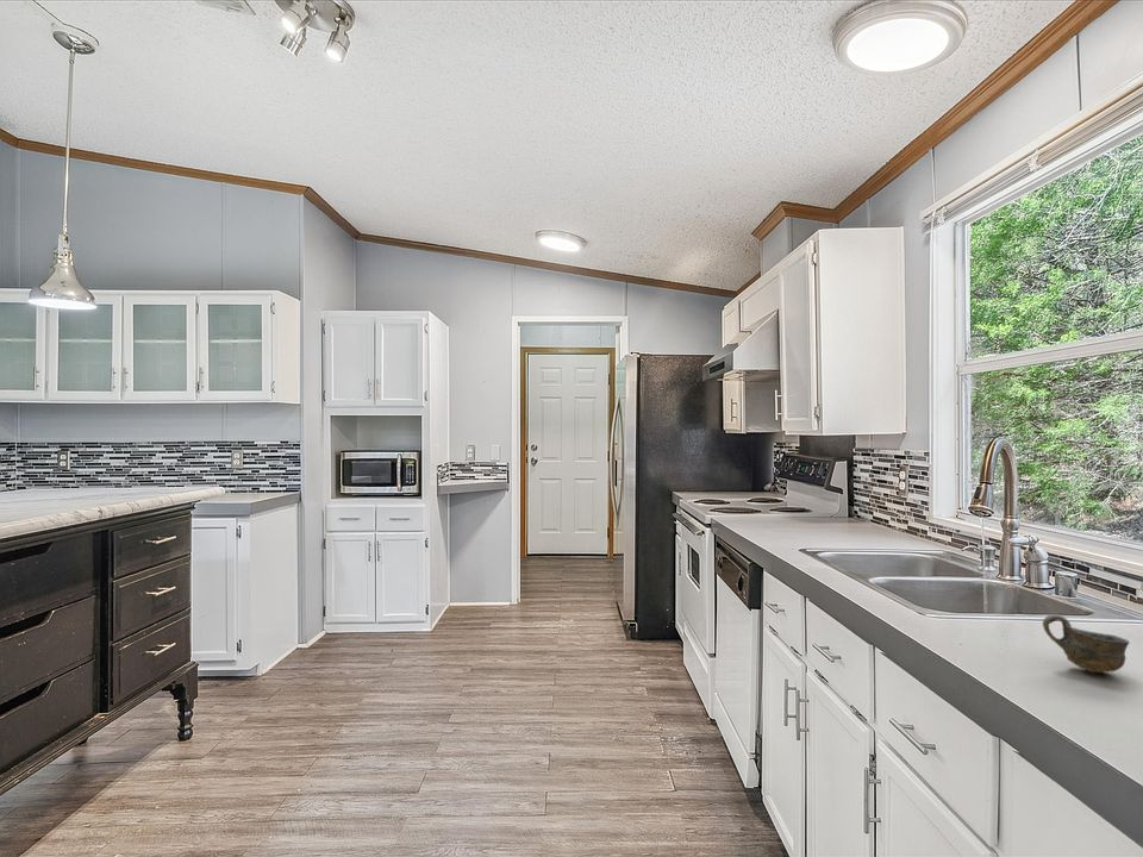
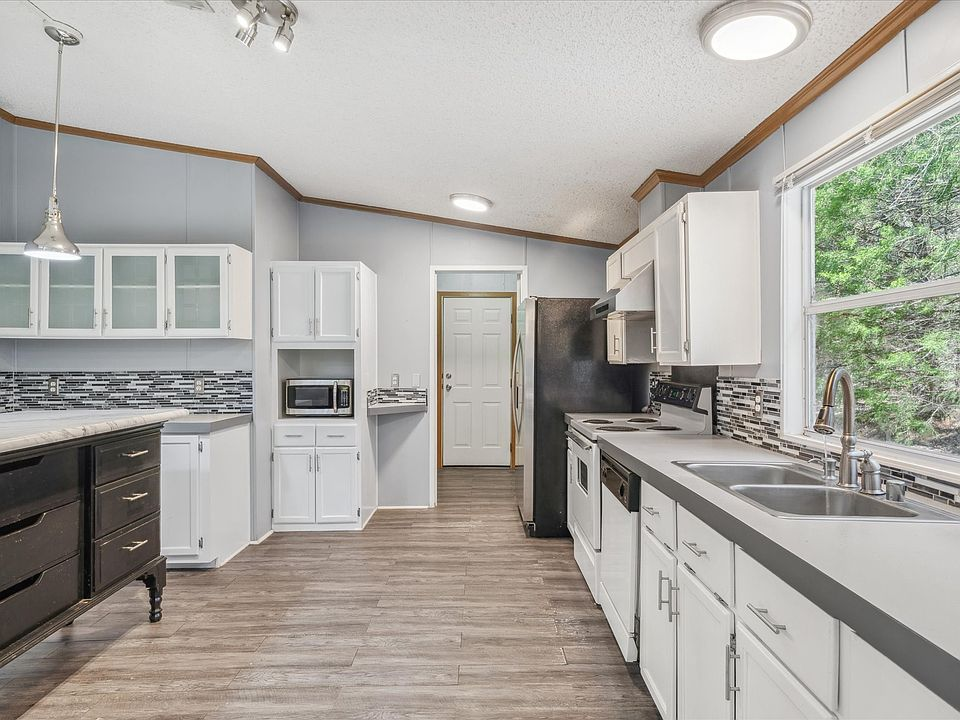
- cup [1042,613,1130,674]
